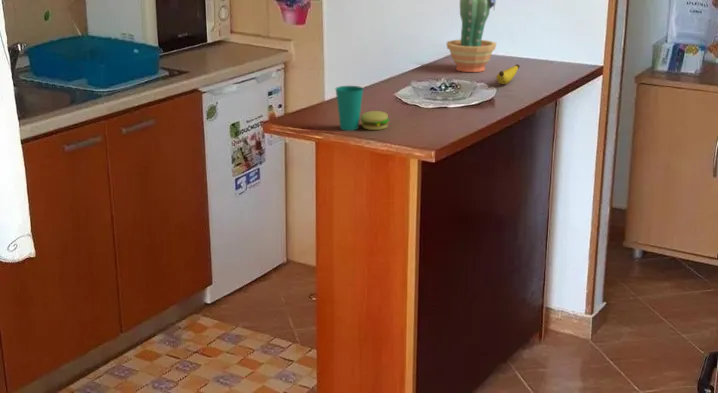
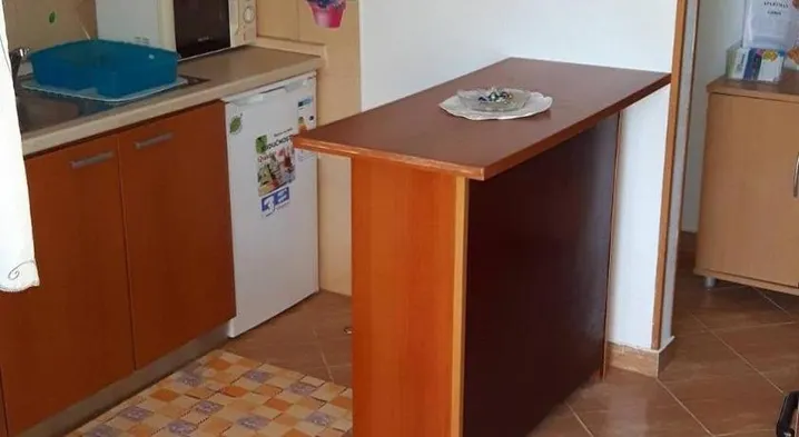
- banana [495,63,521,85]
- potted cactus [446,0,497,73]
- cup [334,85,390,132]
